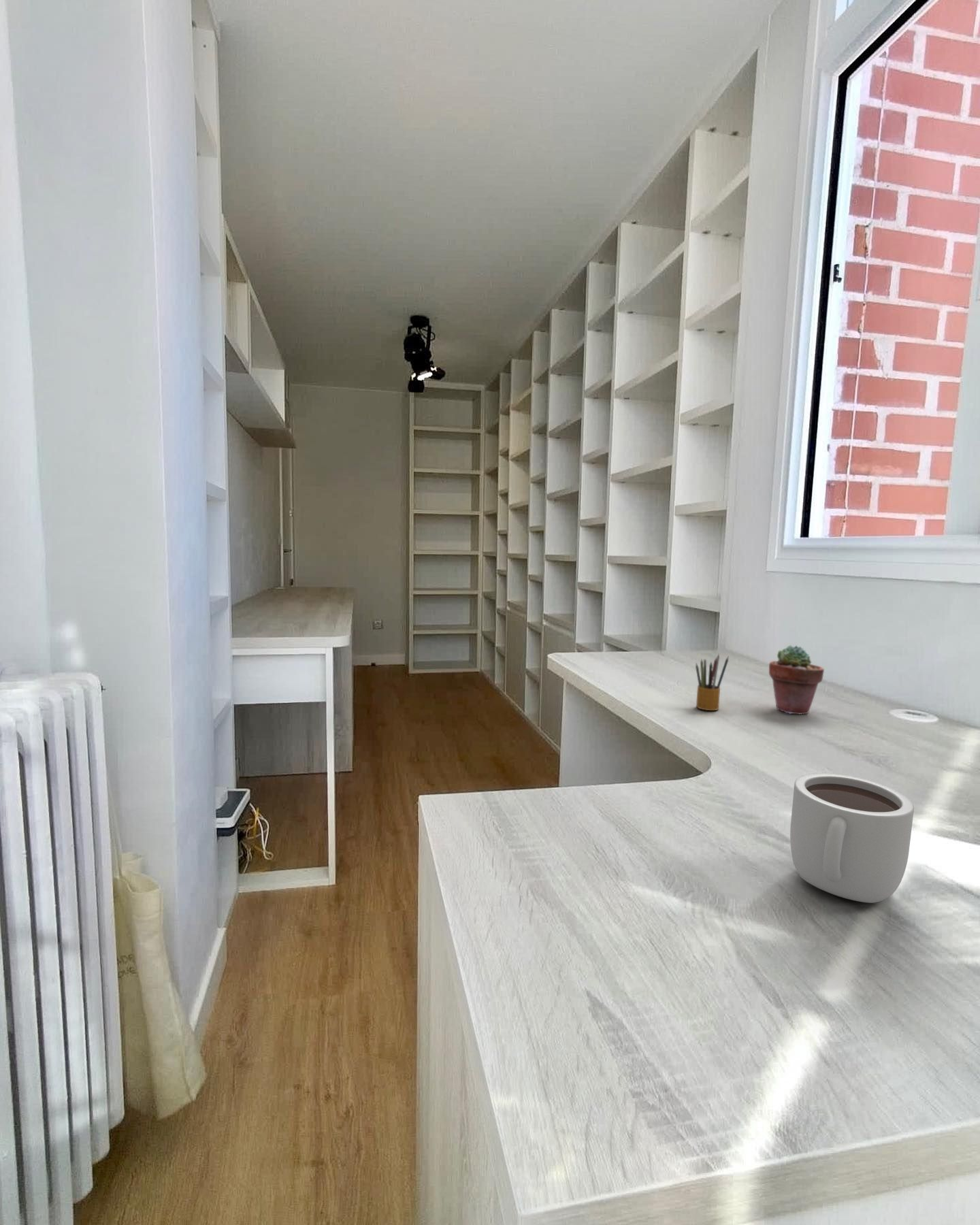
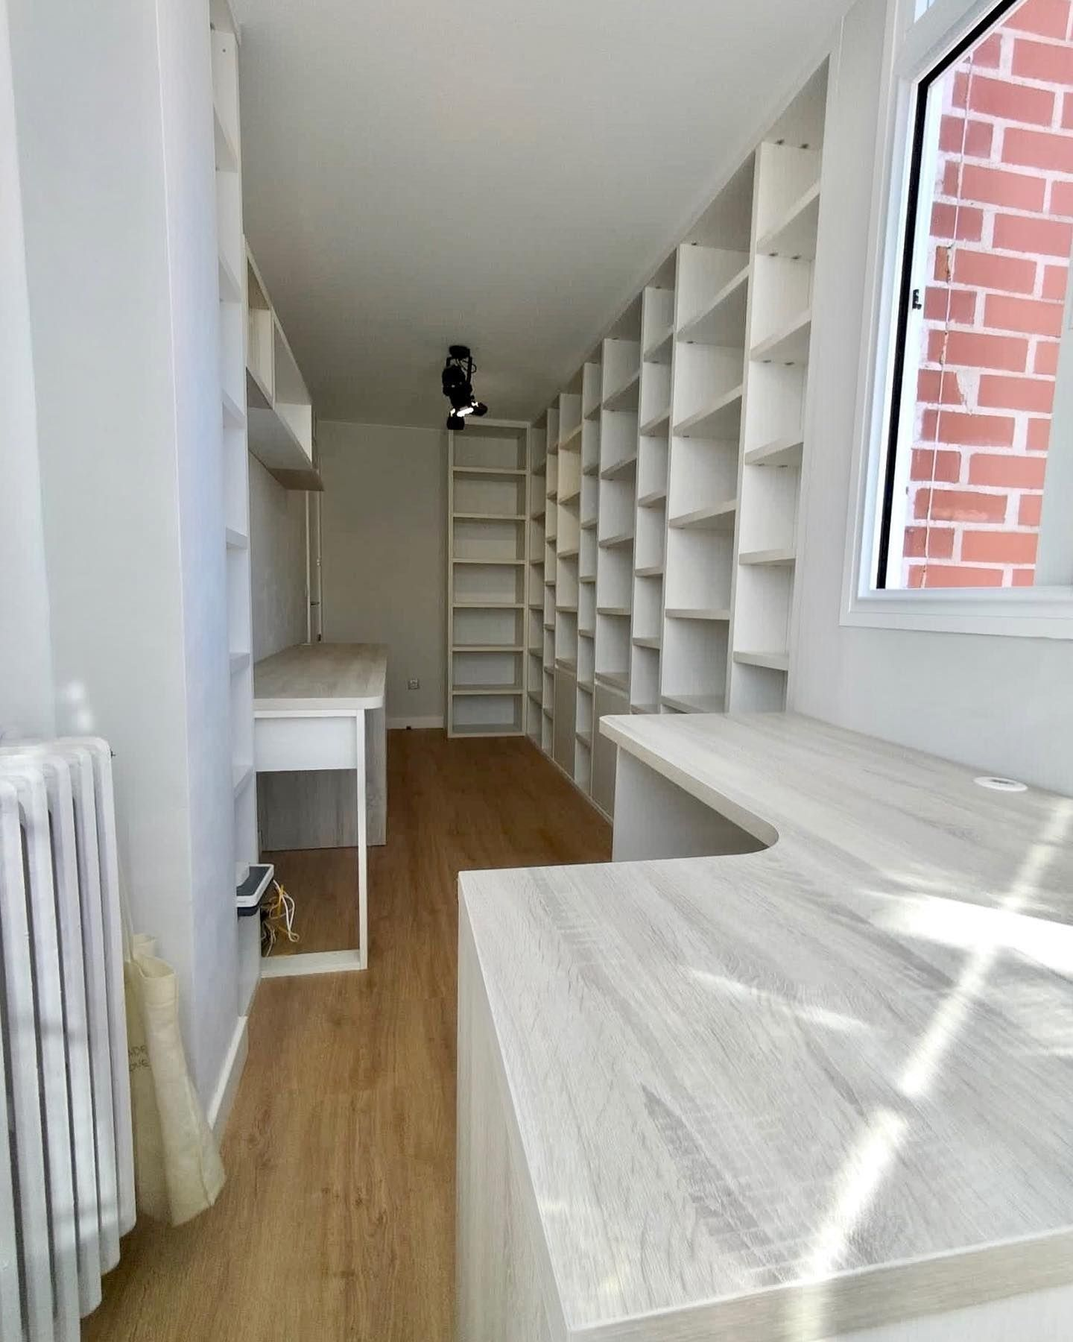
- pencil box [695,653,729,711]
- mug [789,772,915,904]
- potted succulent [768,644,825,715]
